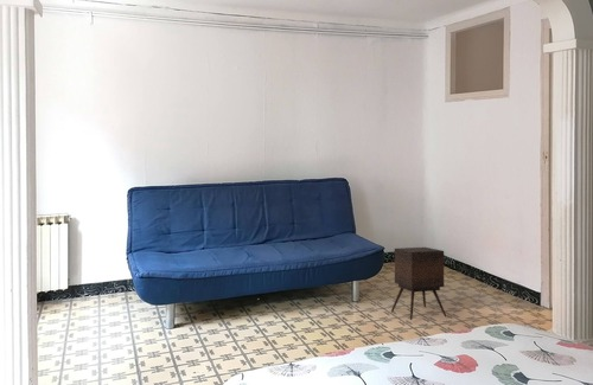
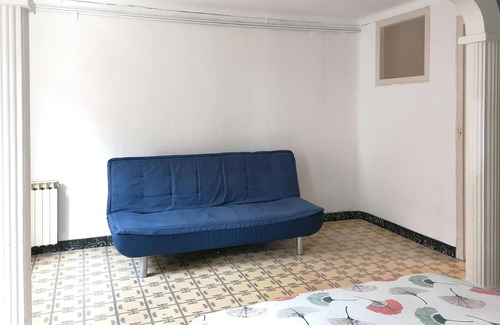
- side table [390,246,447,321]
